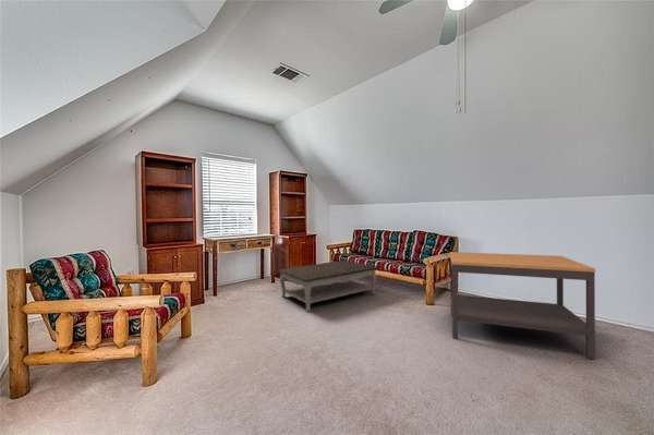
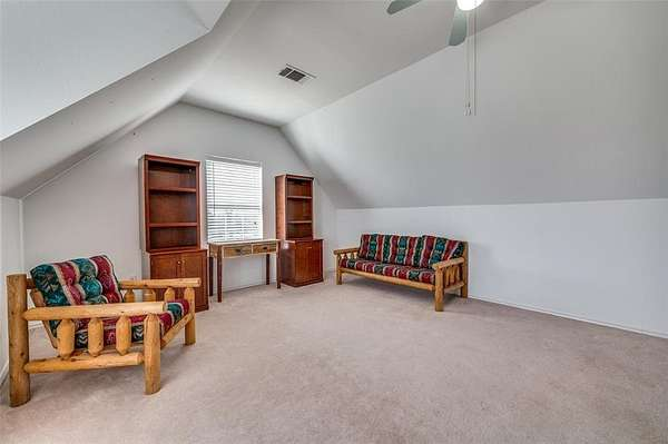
- coffee table [277,259,378,313]
- side table [449,251,596,361]
